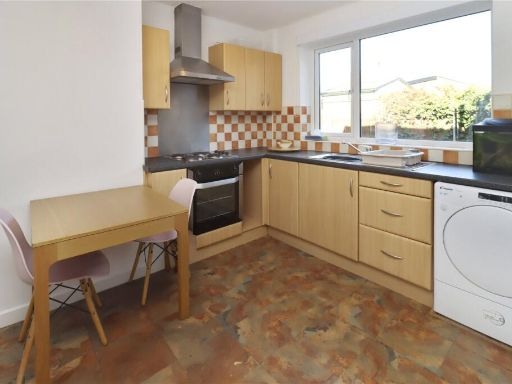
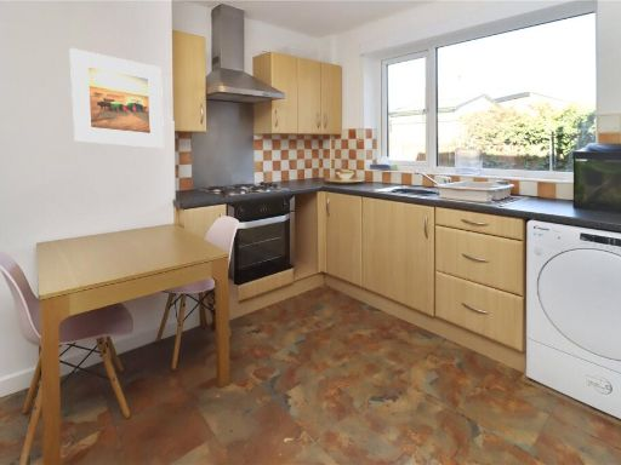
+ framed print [69,47,165,149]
